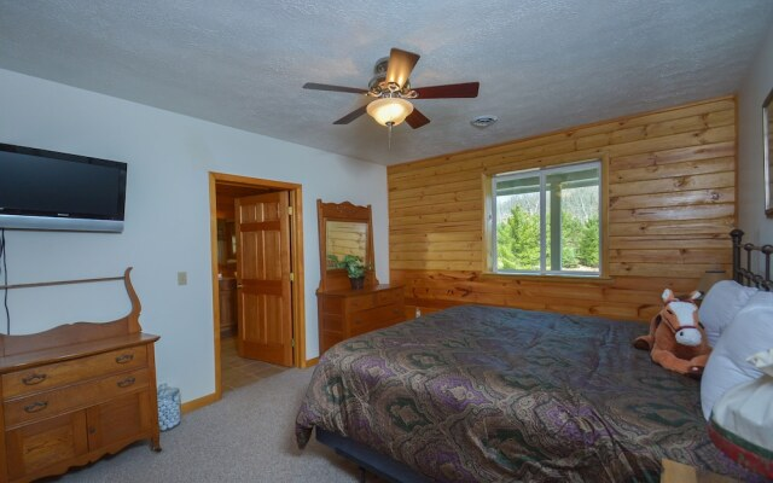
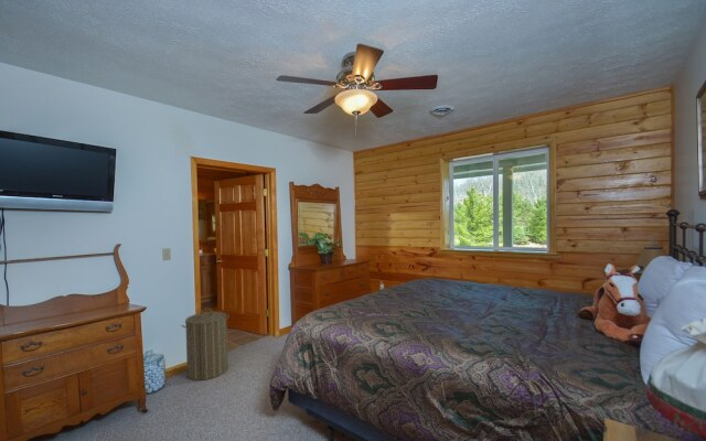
+ laundry hamper [180,308,231,381]
